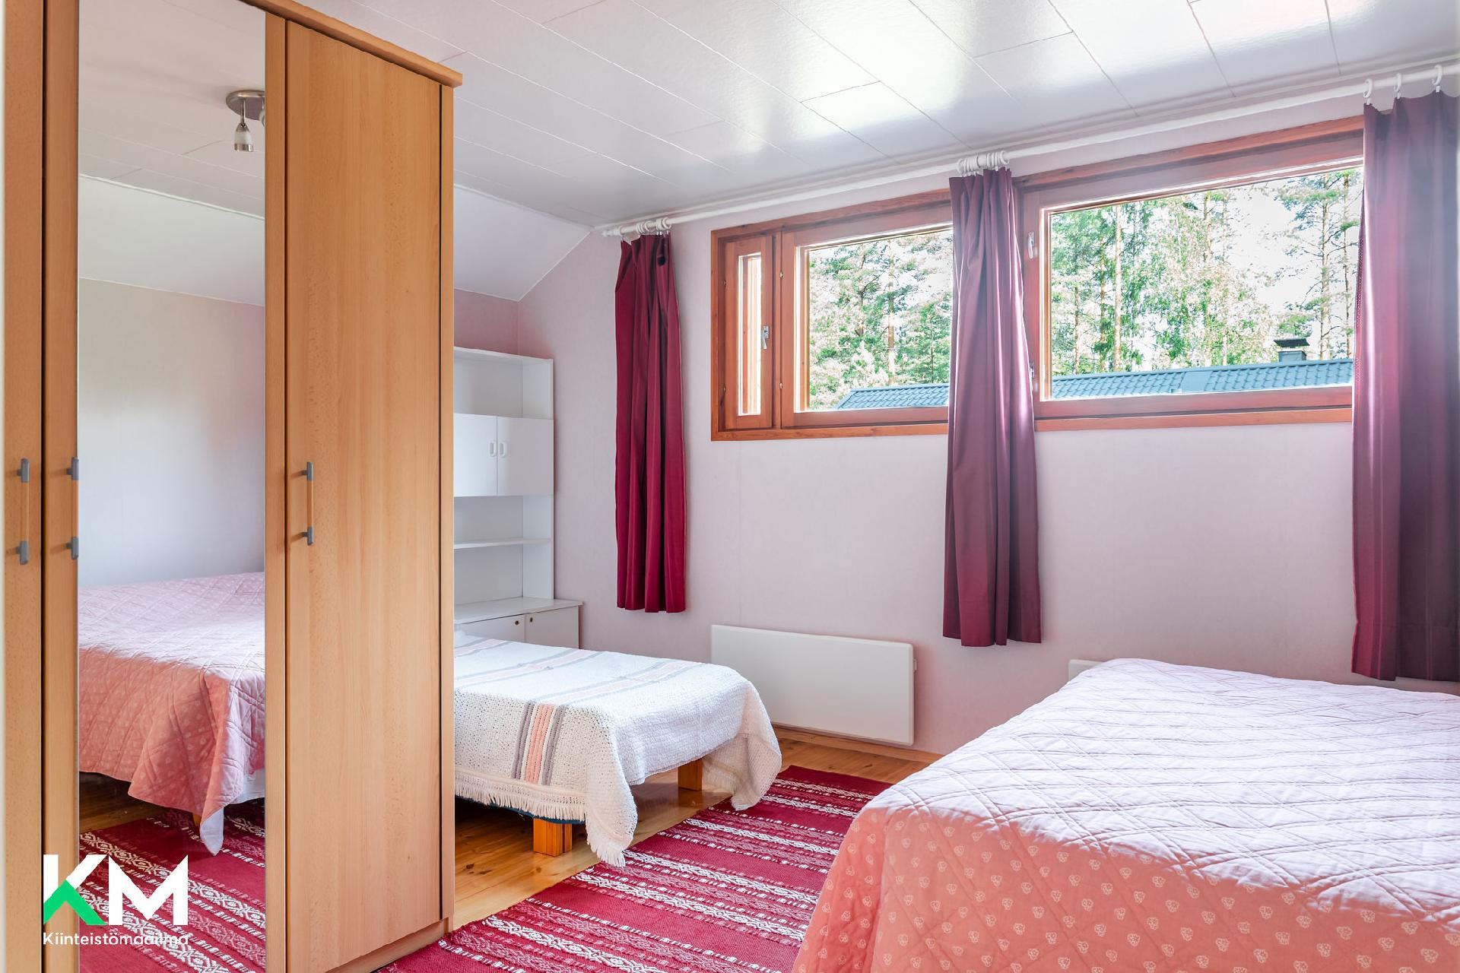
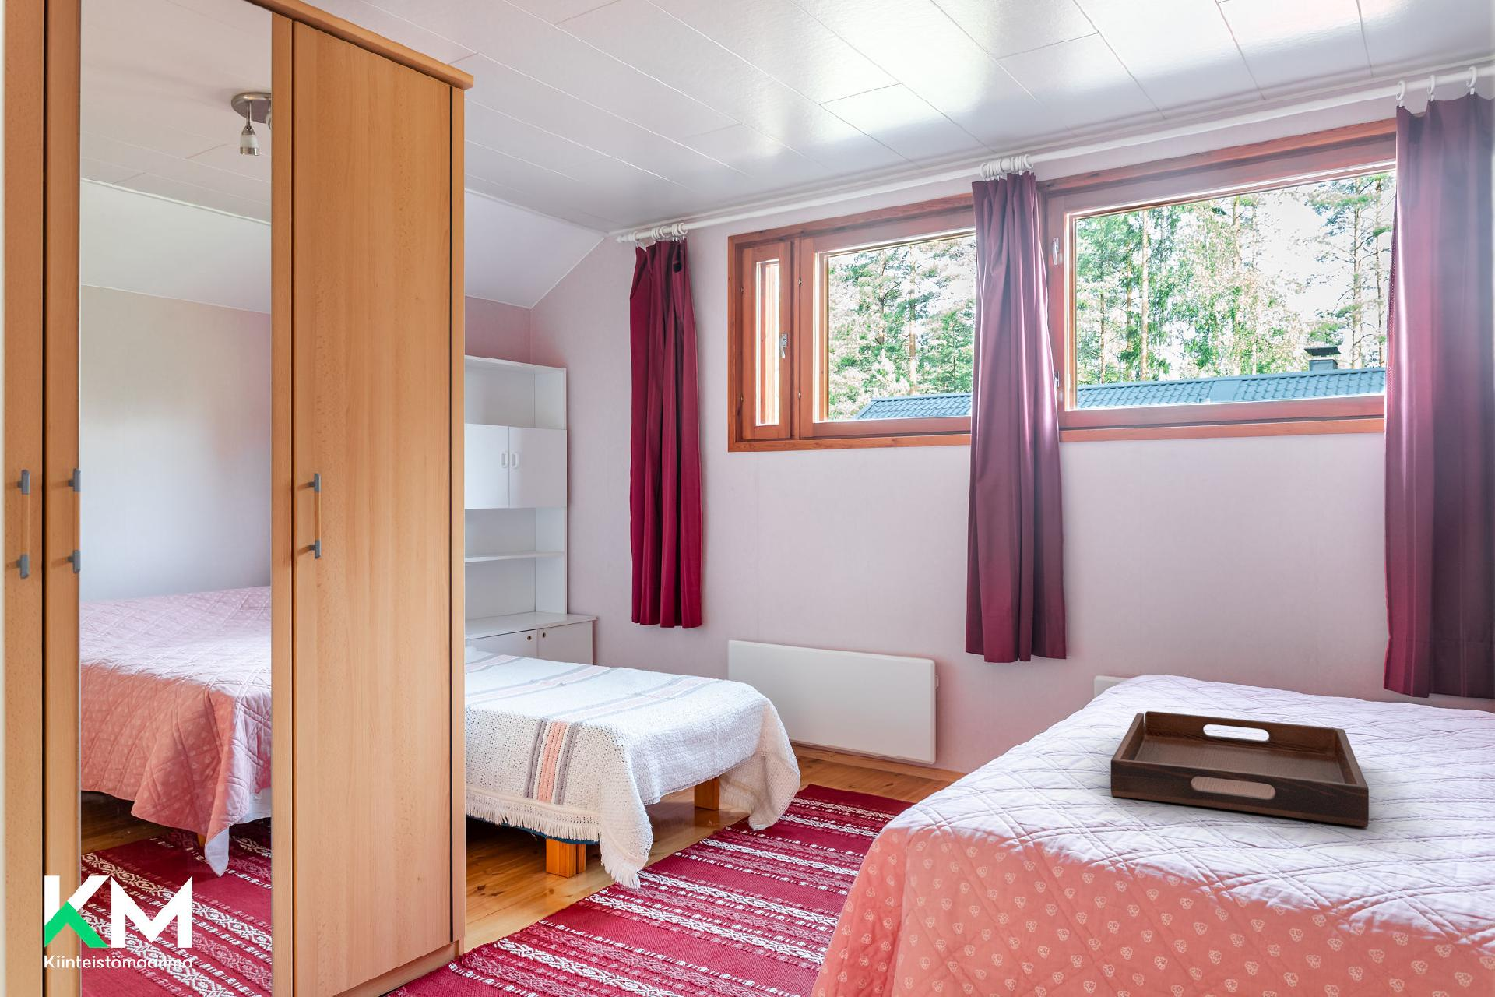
+ serving tray [1110,710,1369,828]
